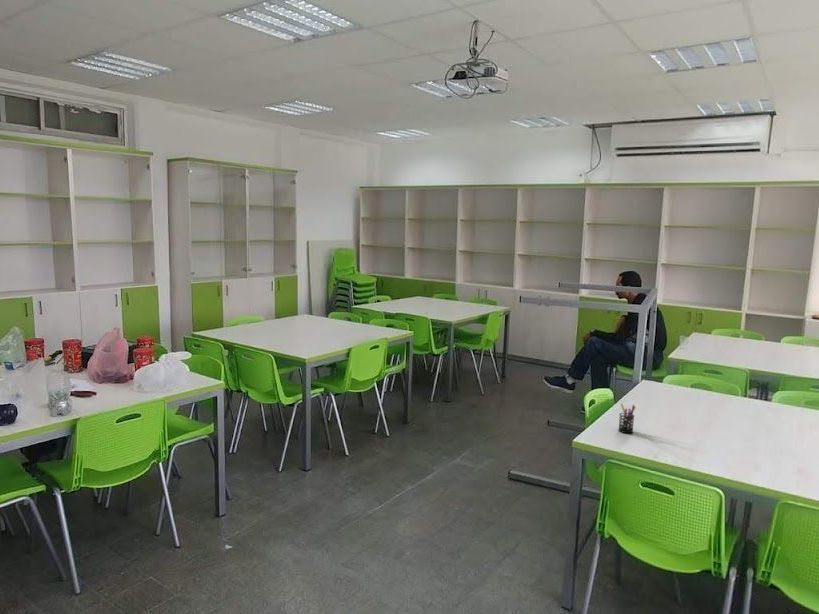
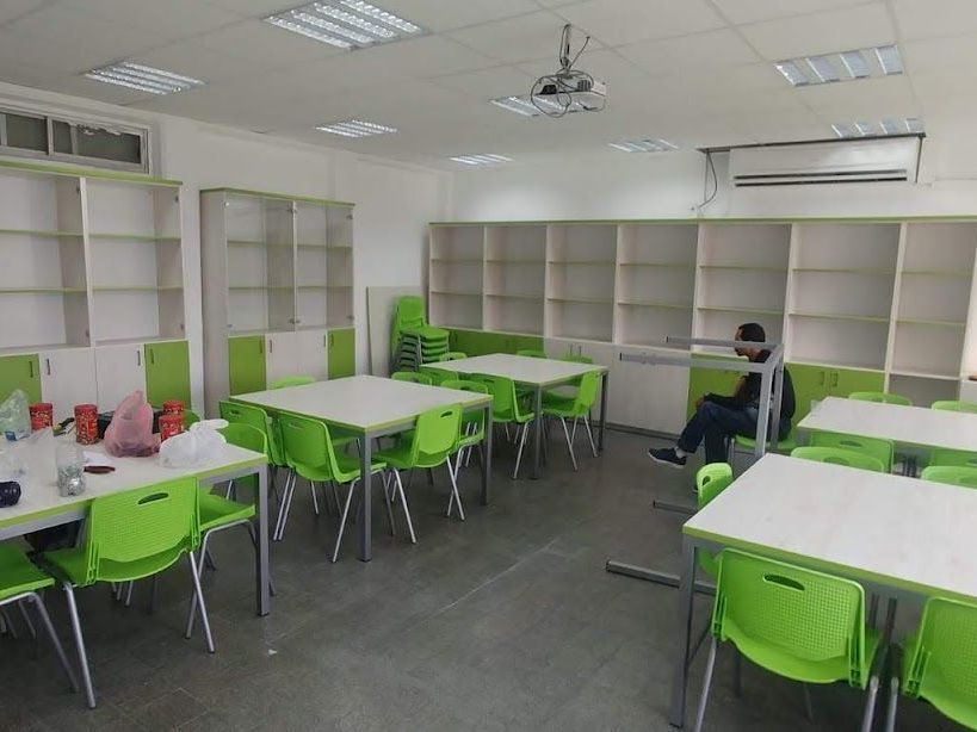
- pen holder [617,402,637,434]
